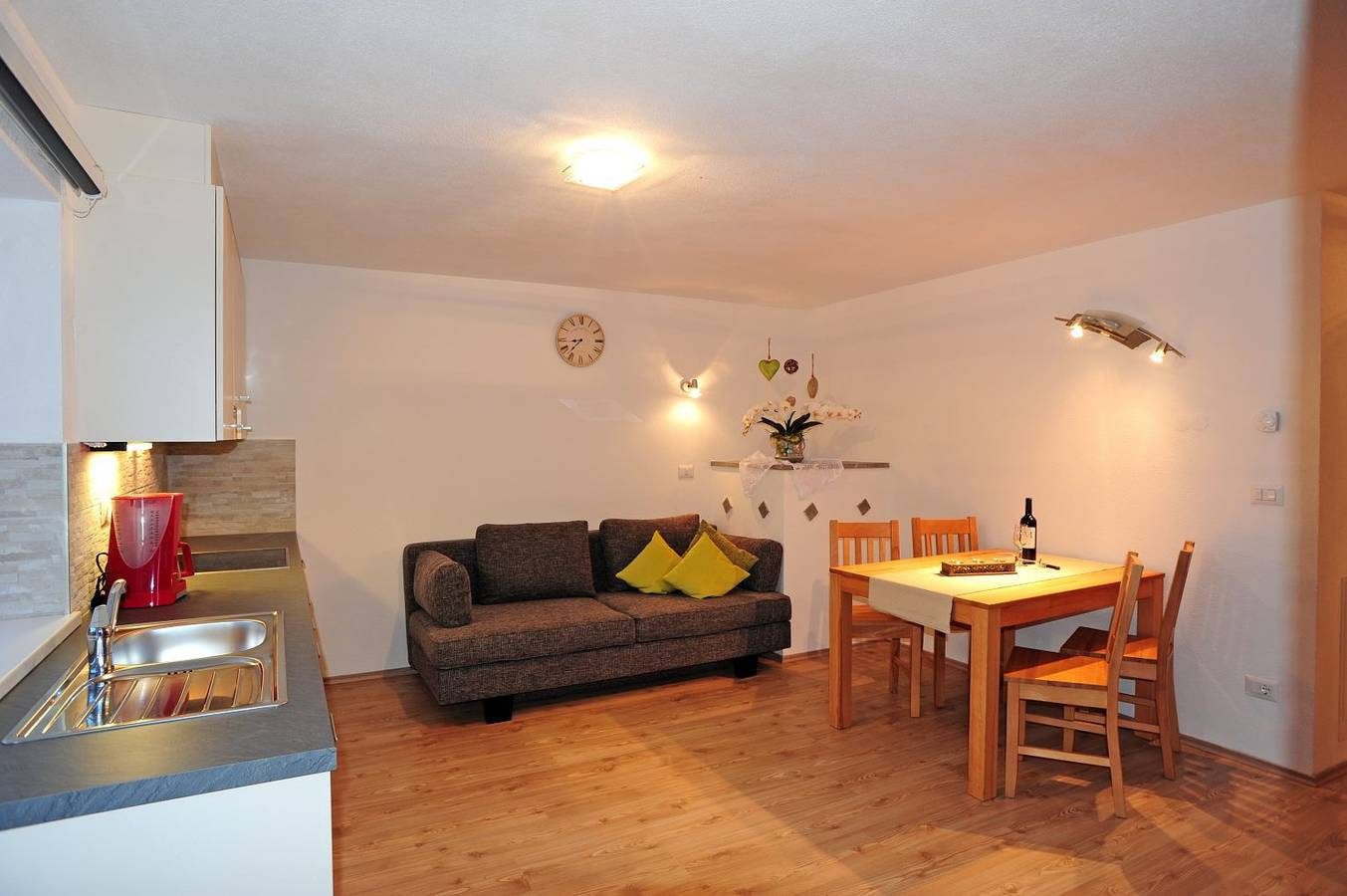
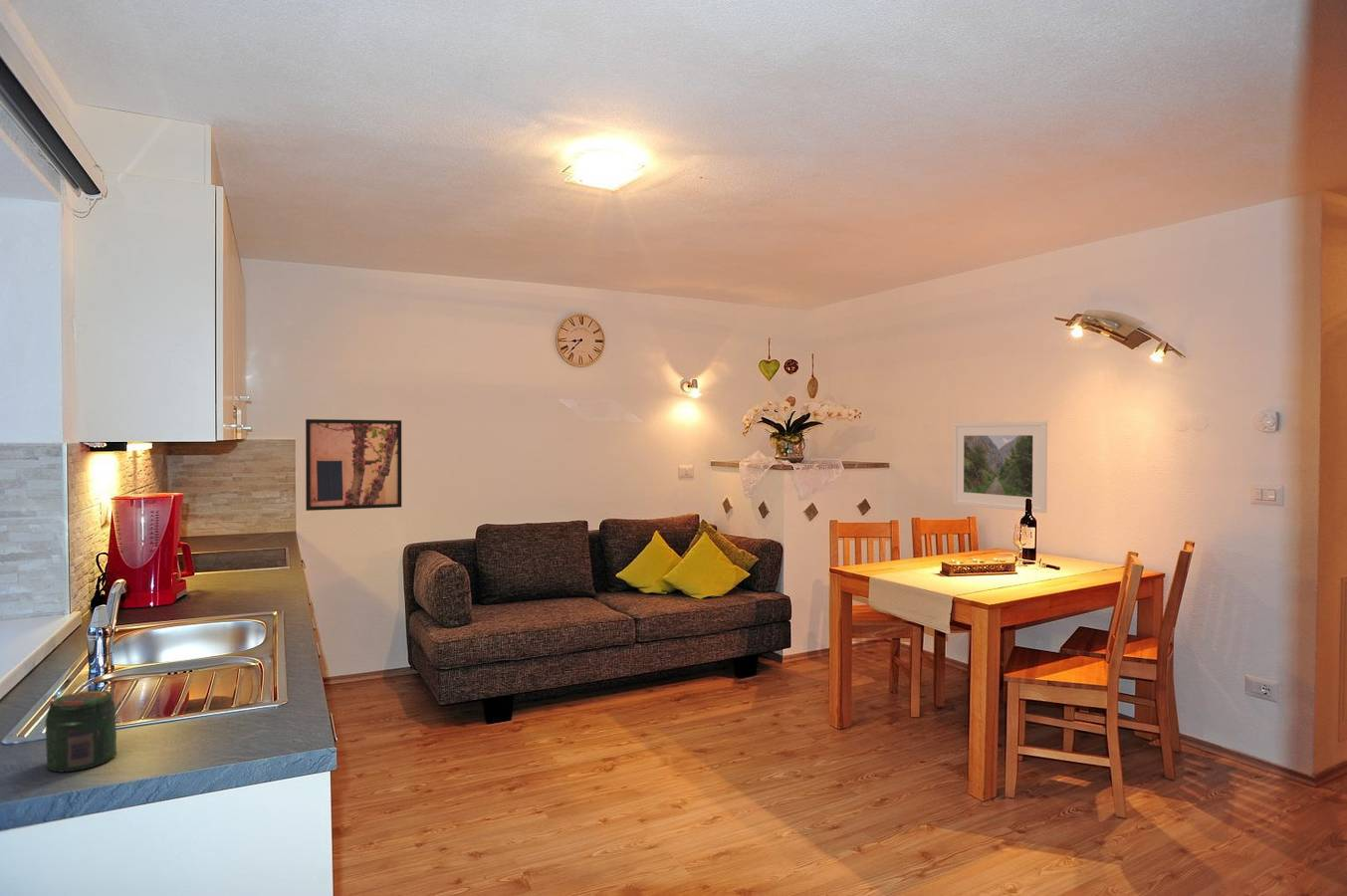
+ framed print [952,420,1048,514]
+ wall art [305,418,402,512]
+ jar [45,690,117,774]
